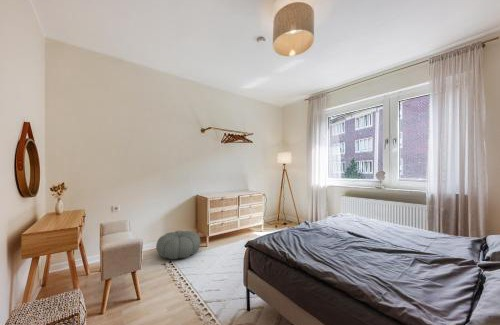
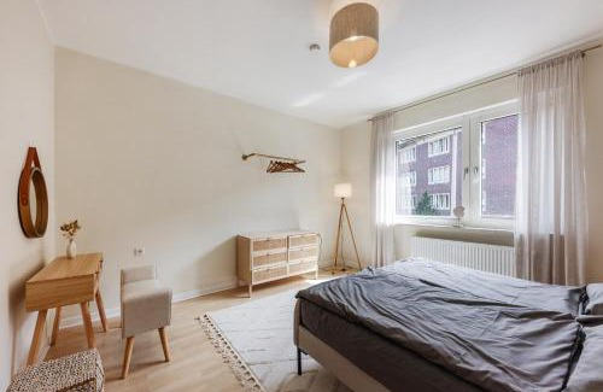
- pouf [155,230,201,260]
